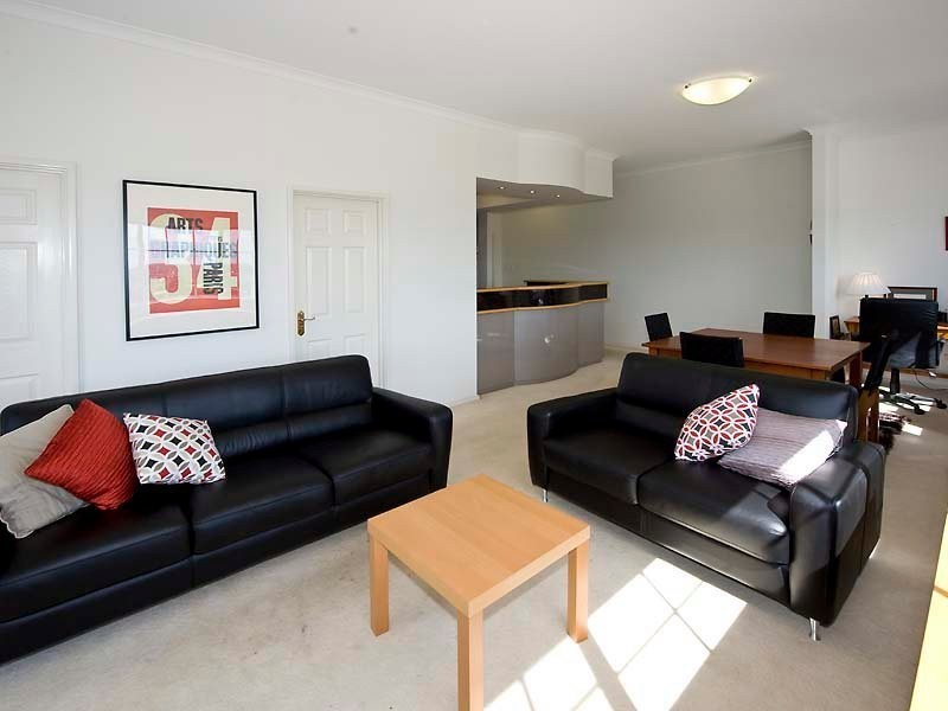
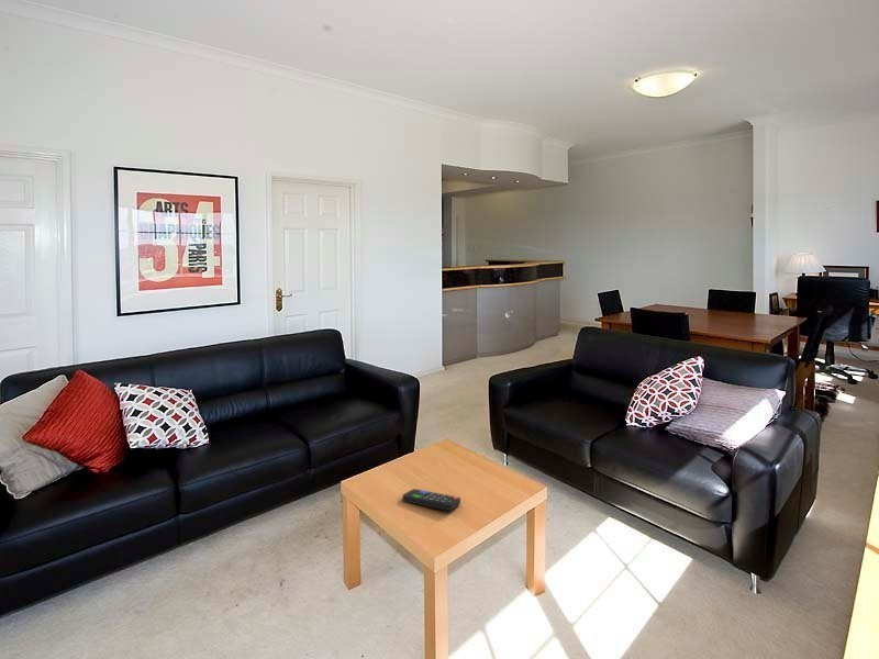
+ remote control [401,488,461,512]
